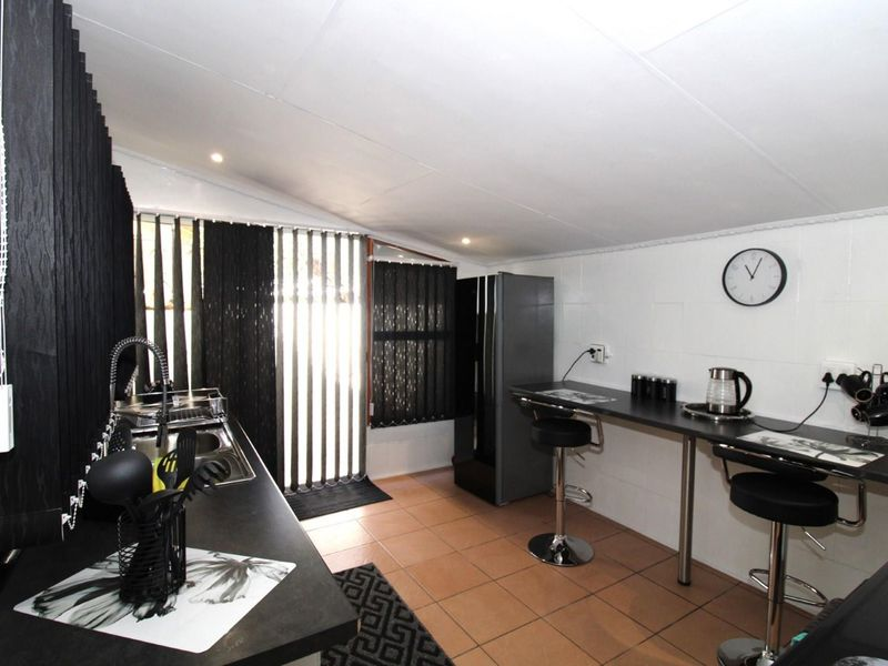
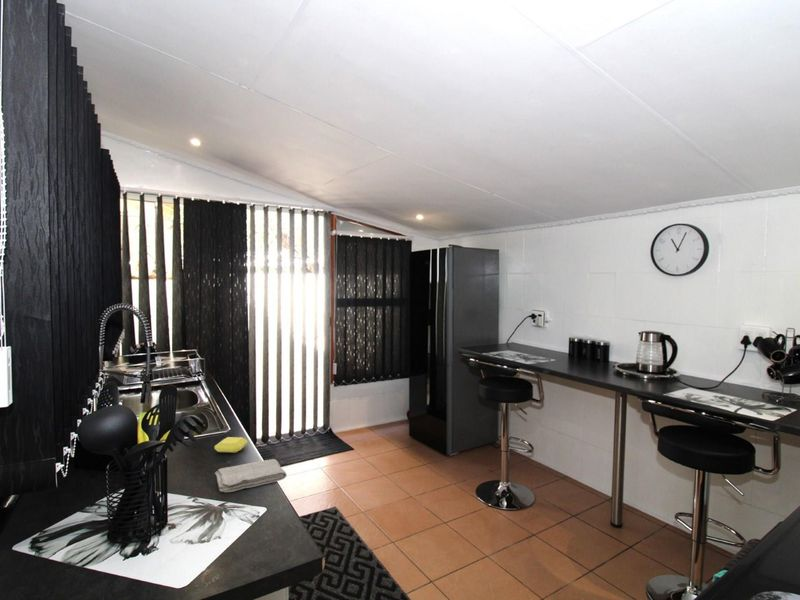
+ soap bar [214,436,249,454]
+ washcloth [214,458,288,494]
